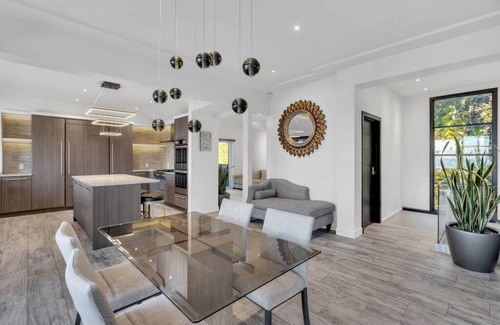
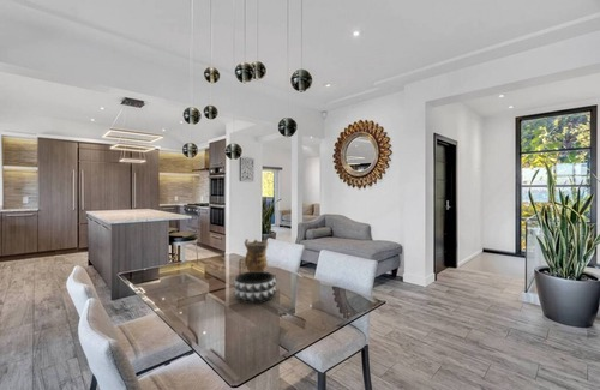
+ decorative bowl [232,270,277,305]
+ vase [244,238,269,272]
